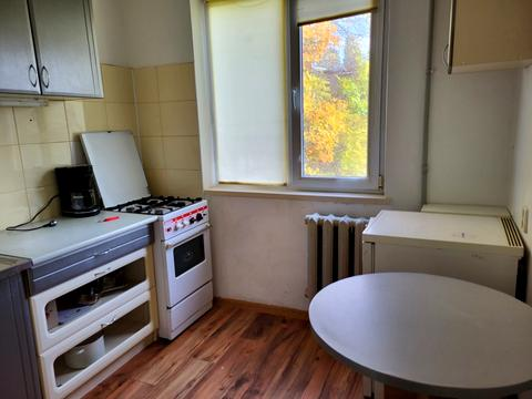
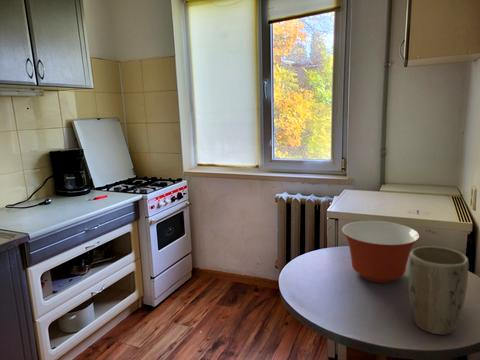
+ mixing bowl [341,220,421,283]
+ plant pot [407,245,470,336]
